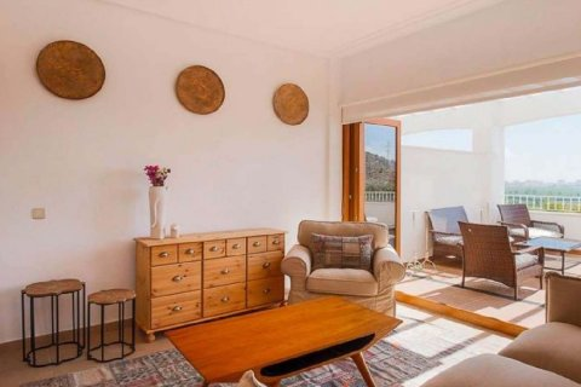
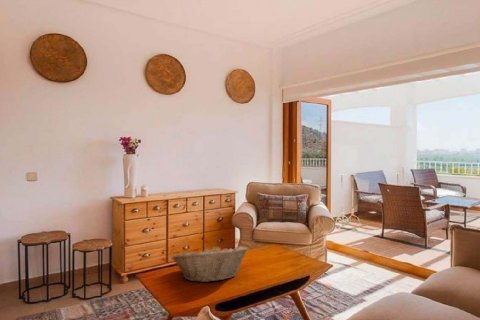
+ fruit basket [170,244,249,283]
